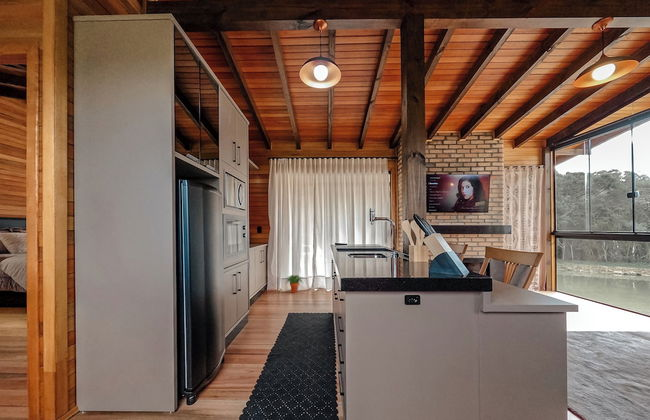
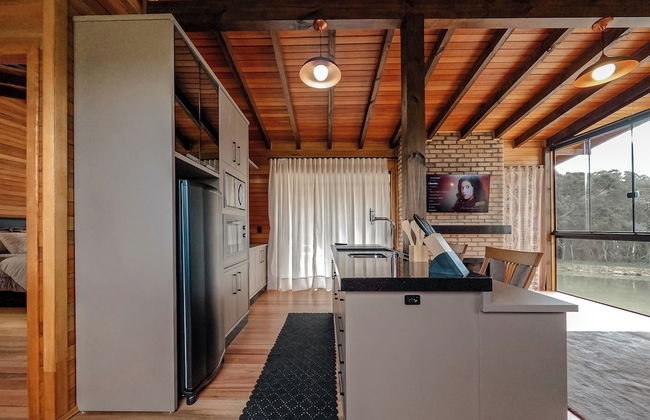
- potted plant [284,274,306,294]
